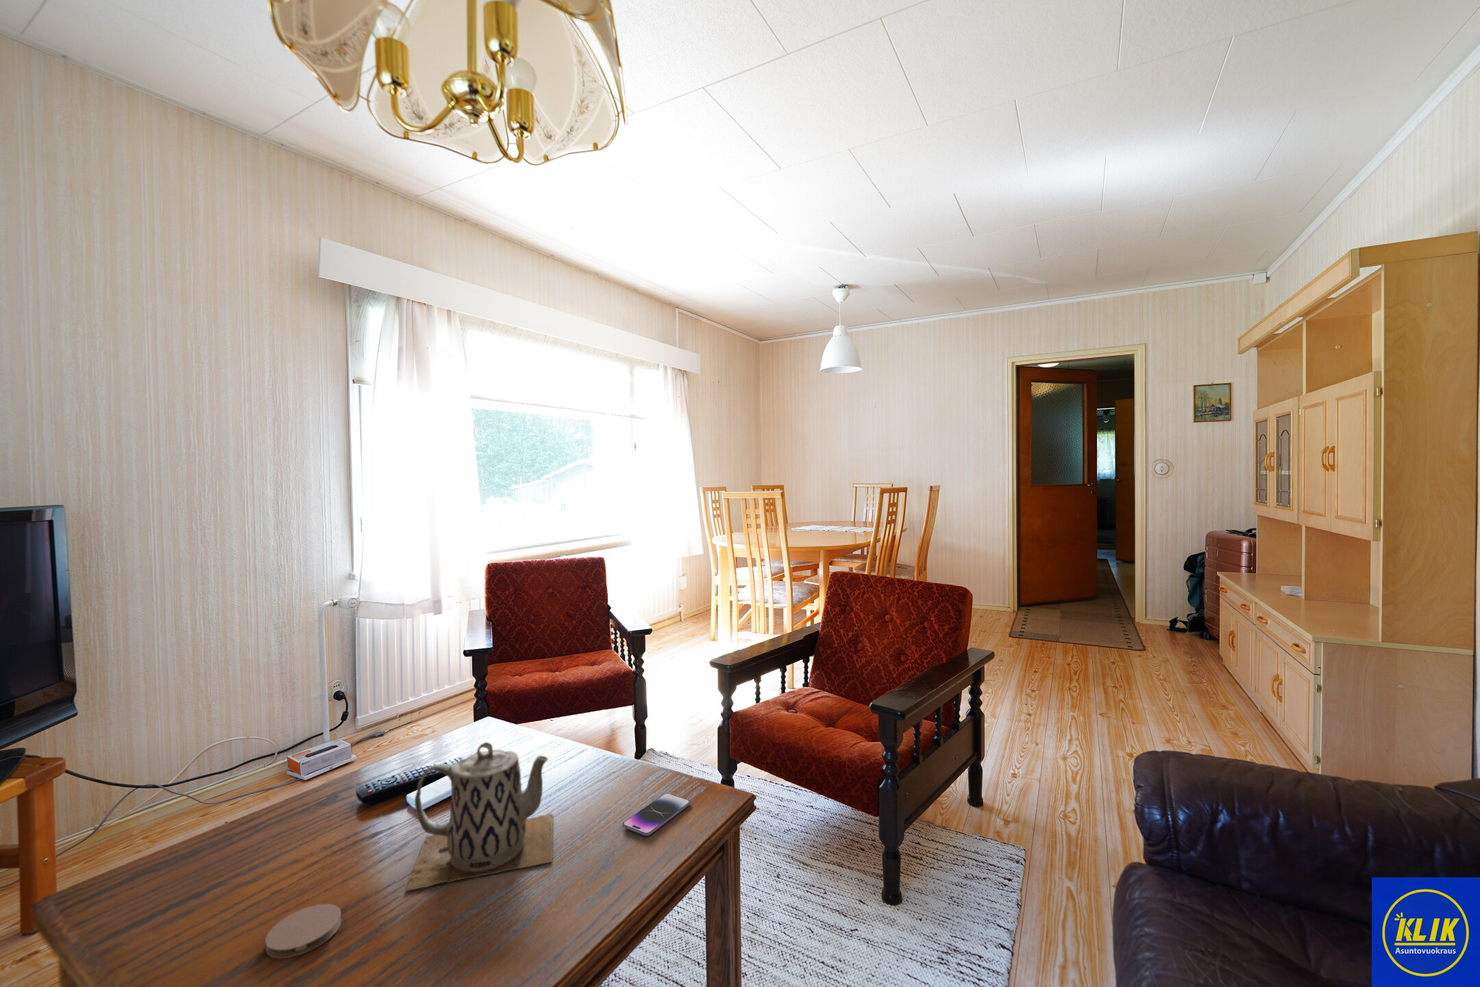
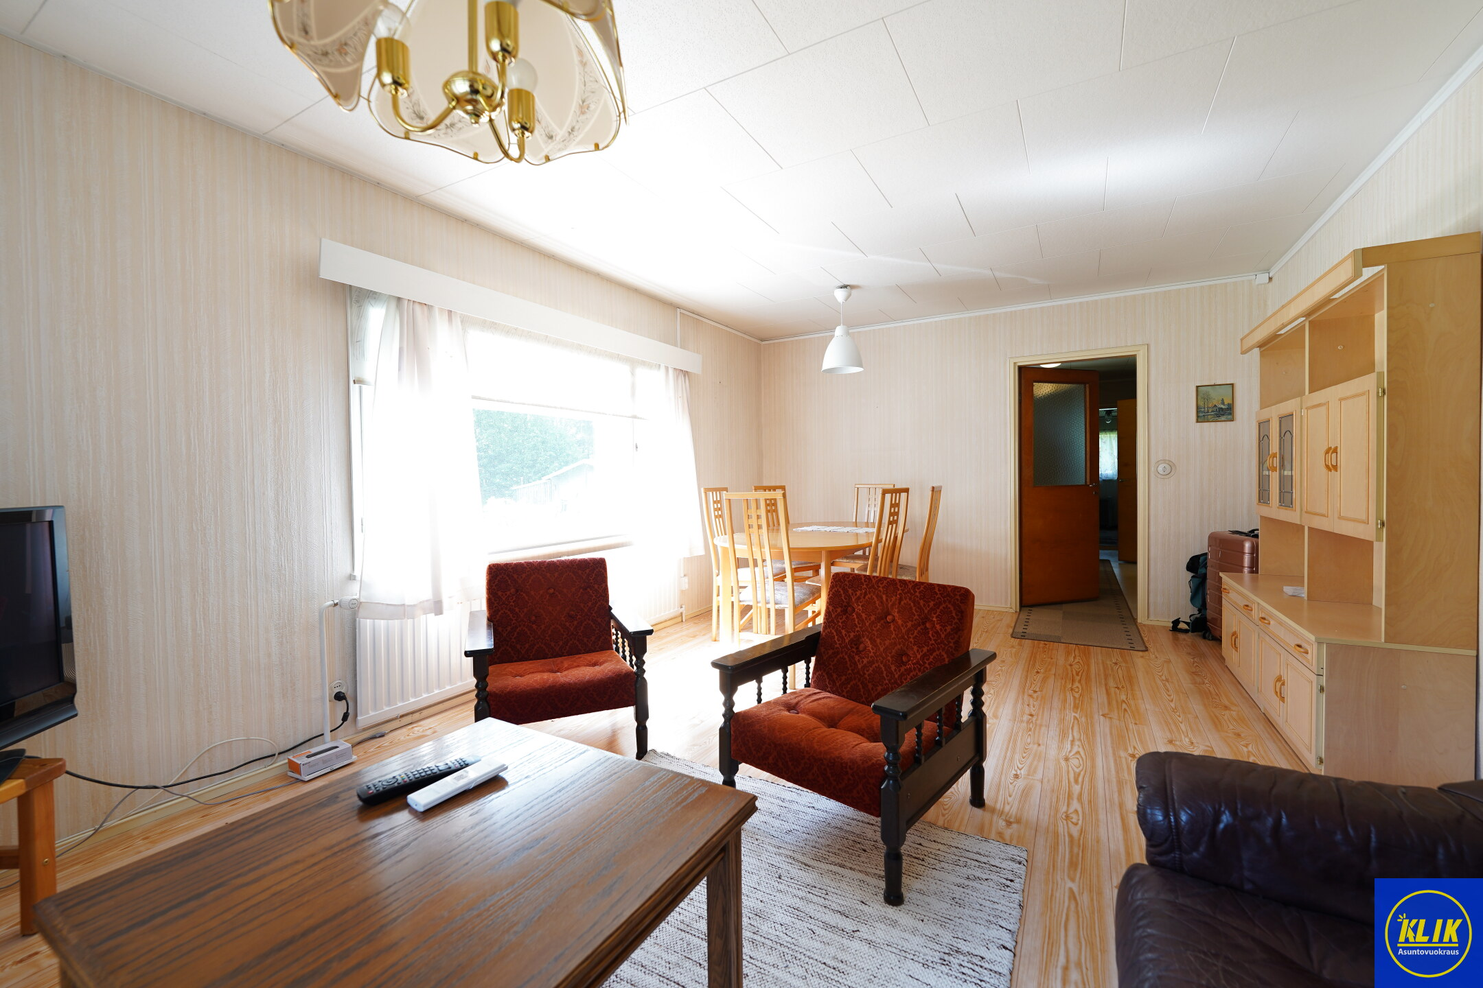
- teapot [405,741,554,892]
- coaster [264,903,342,959]
- smartphone [622,792,690,836]
